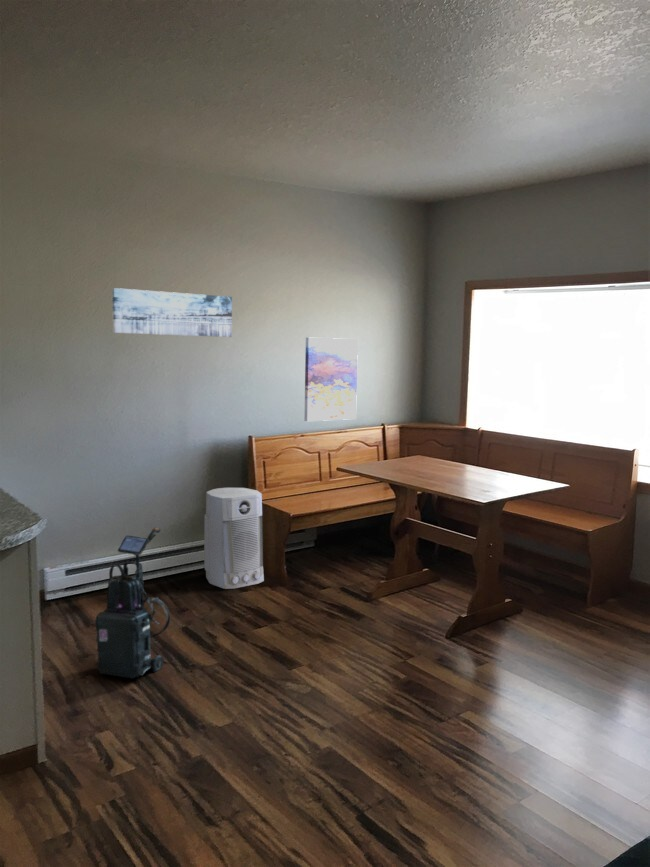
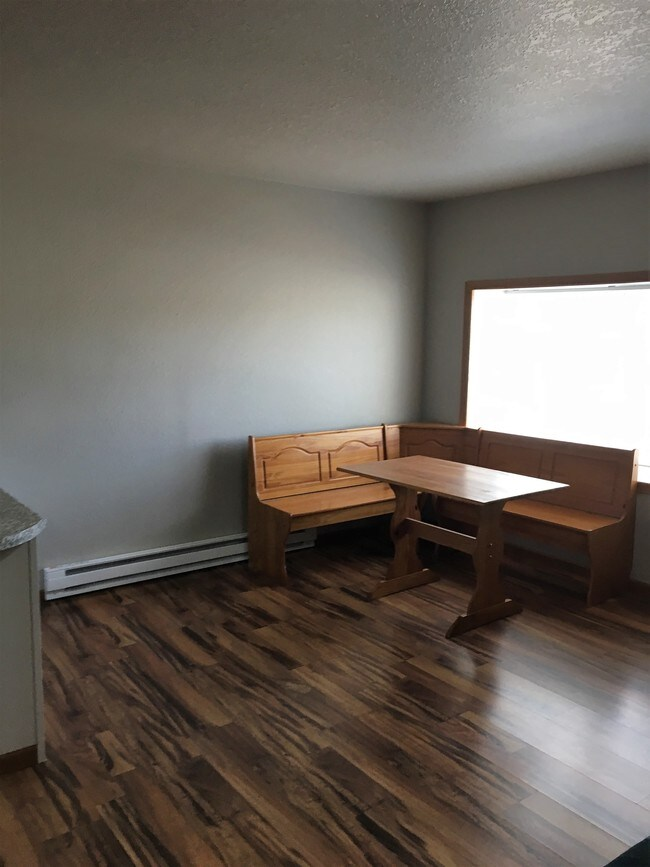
- wall art [111,287,233,338]
- air purifier [203,487,265,590]
- vacuum cleaner [94,526,171,679]
- wall art [303,337,359,422]
